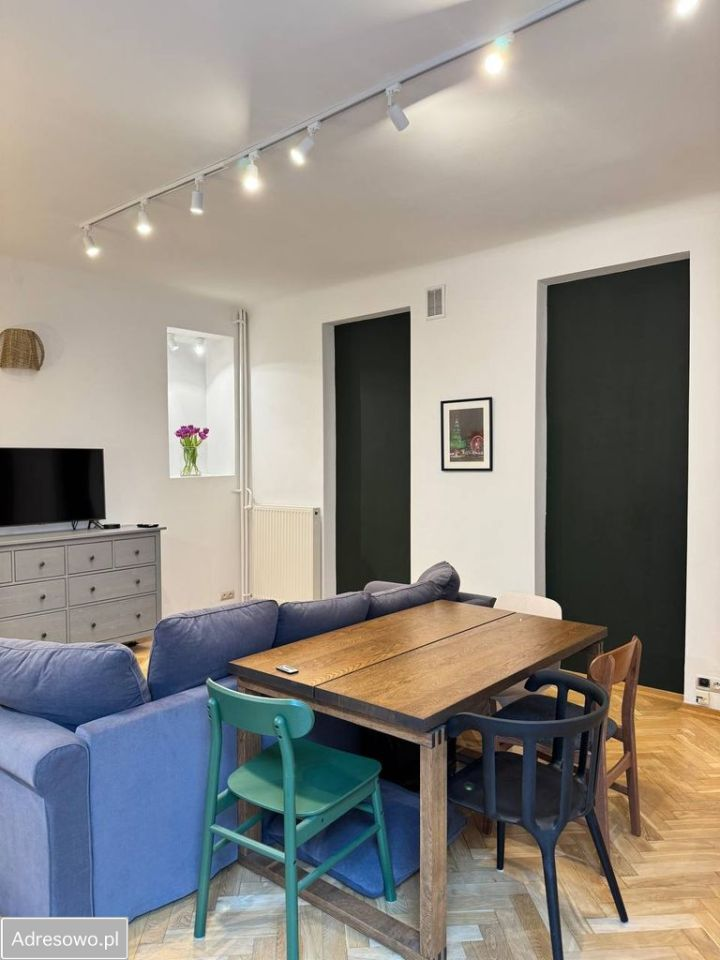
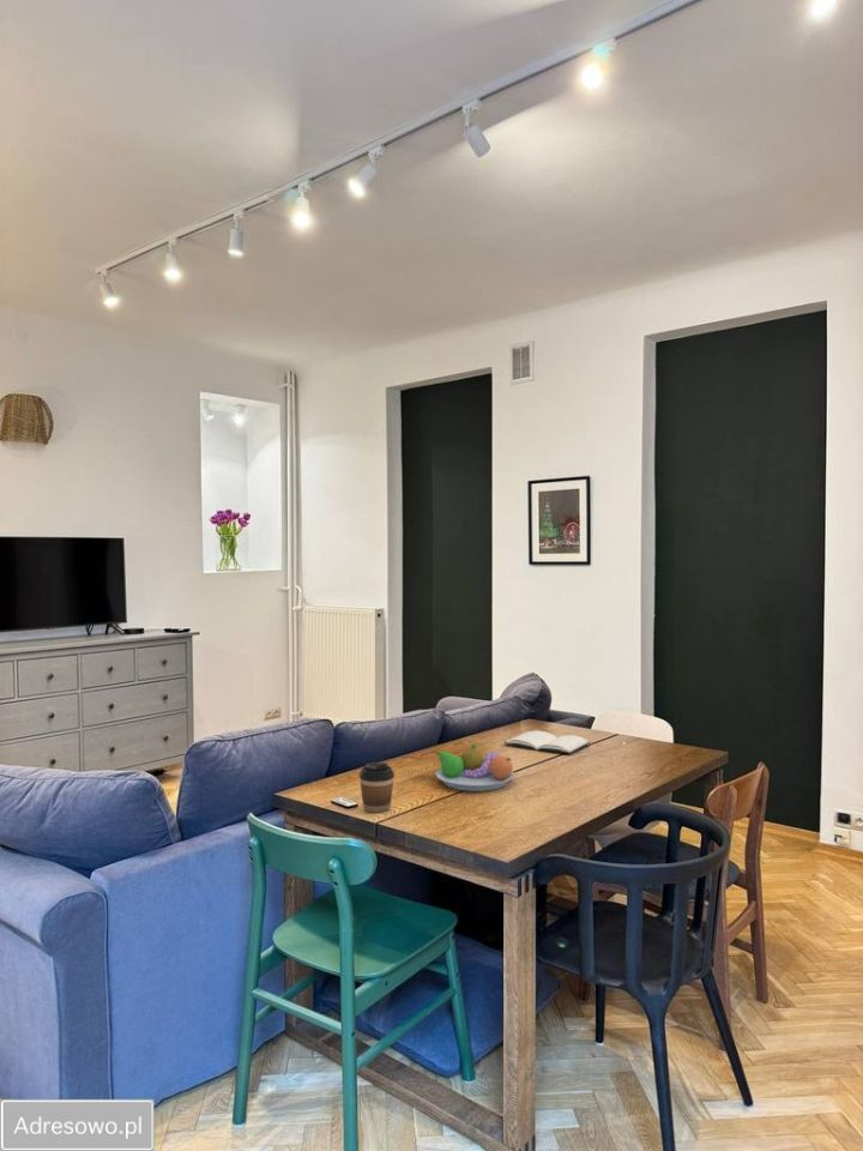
+ book [502,730,592,754]
+ coffee cup [358,761,396,814]
+ fruit bowl [435,742,515,793]
